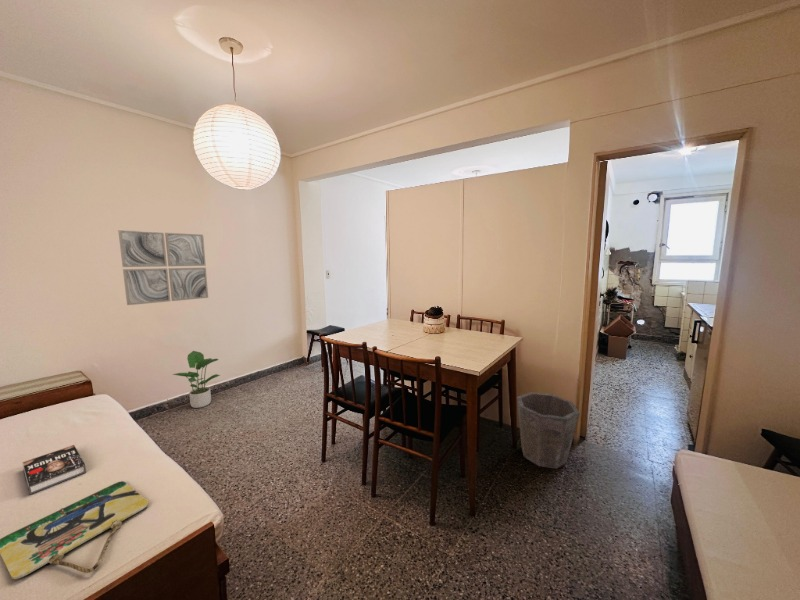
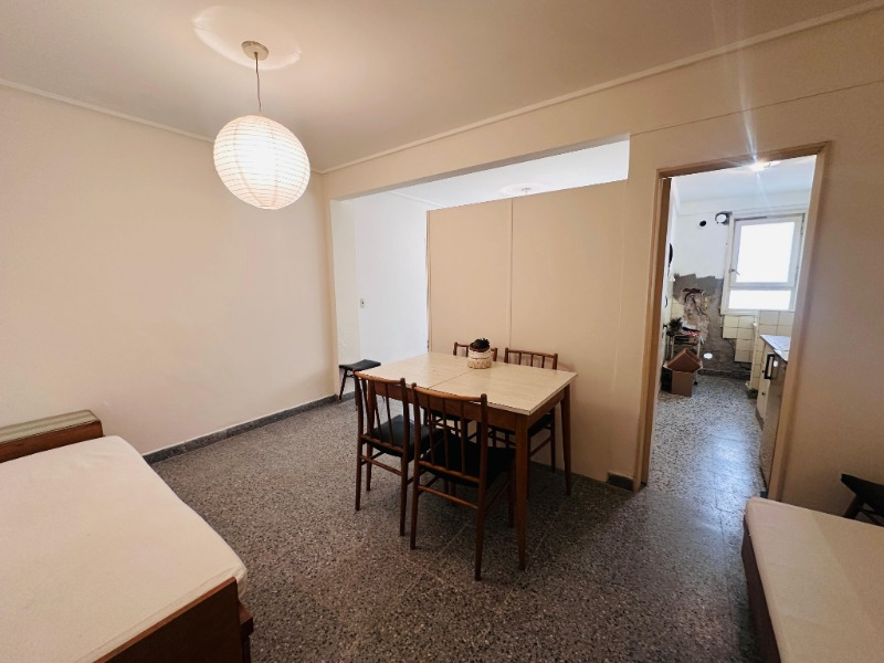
- home sign [0,480,149,580]
- wall art [117,229,209,306]
- book [21,444,87,495]
- potted plant [171,350,221,409]
- waste bin [516,391,581,470]
